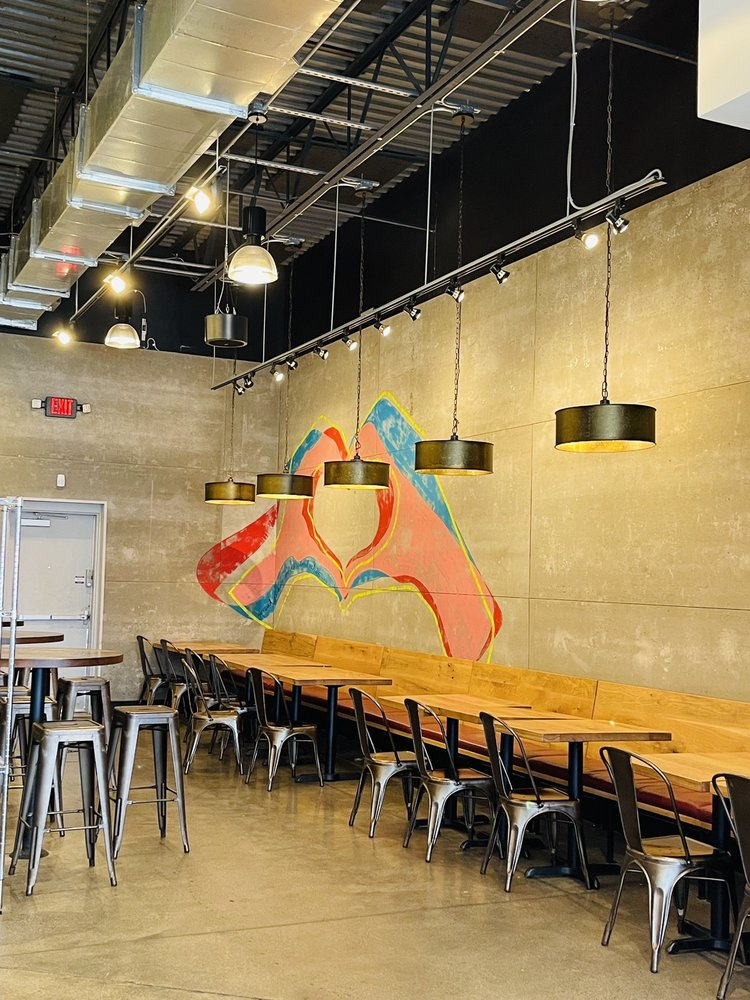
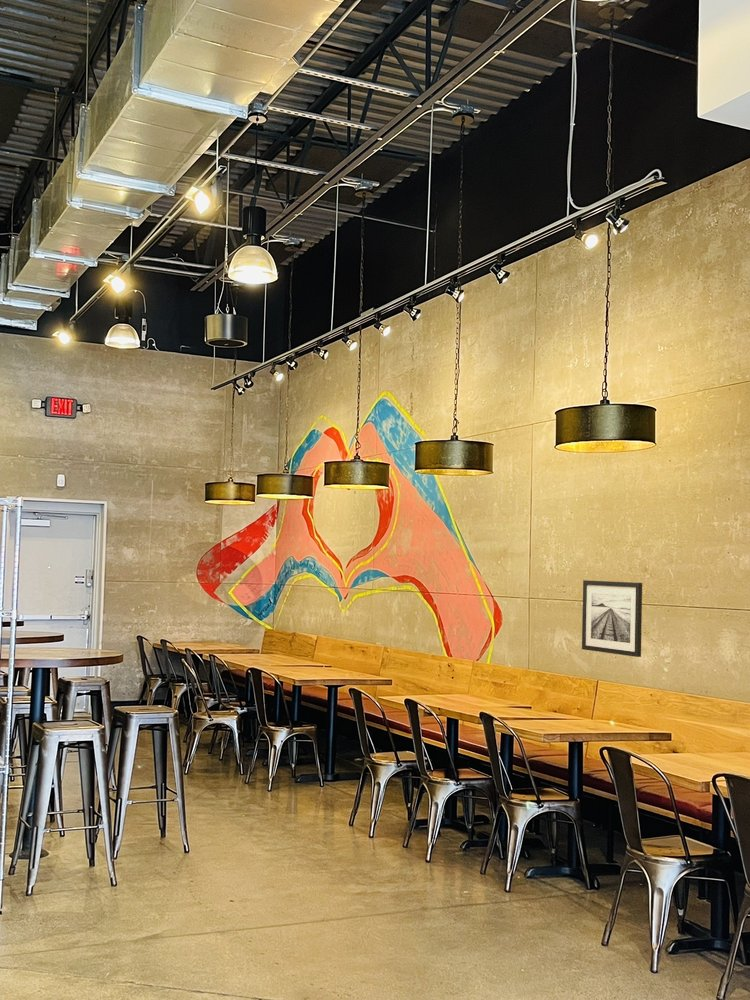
+ wall art [581,579,643,658]
